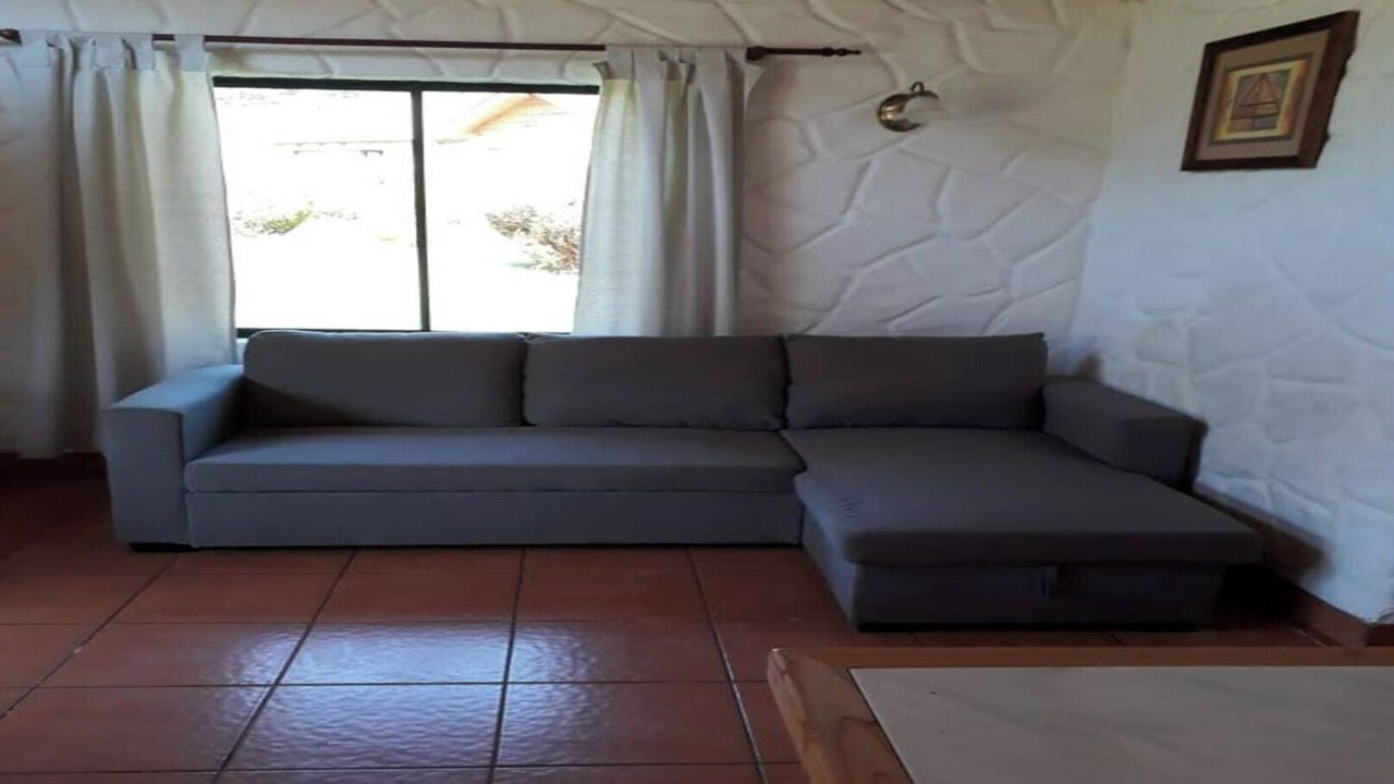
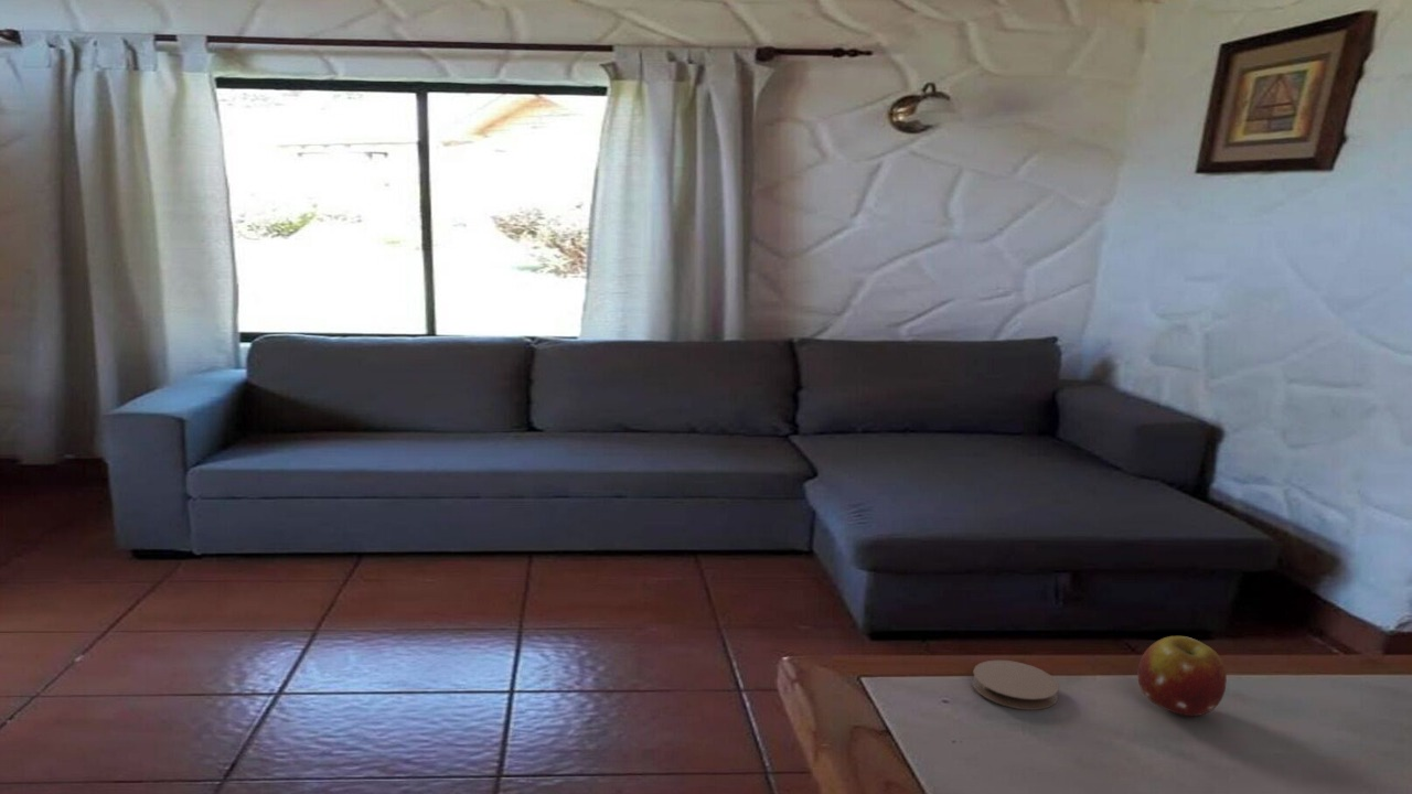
+ fruit [1136,635,1228,717]
+ coaster [971,659,1060,711]
